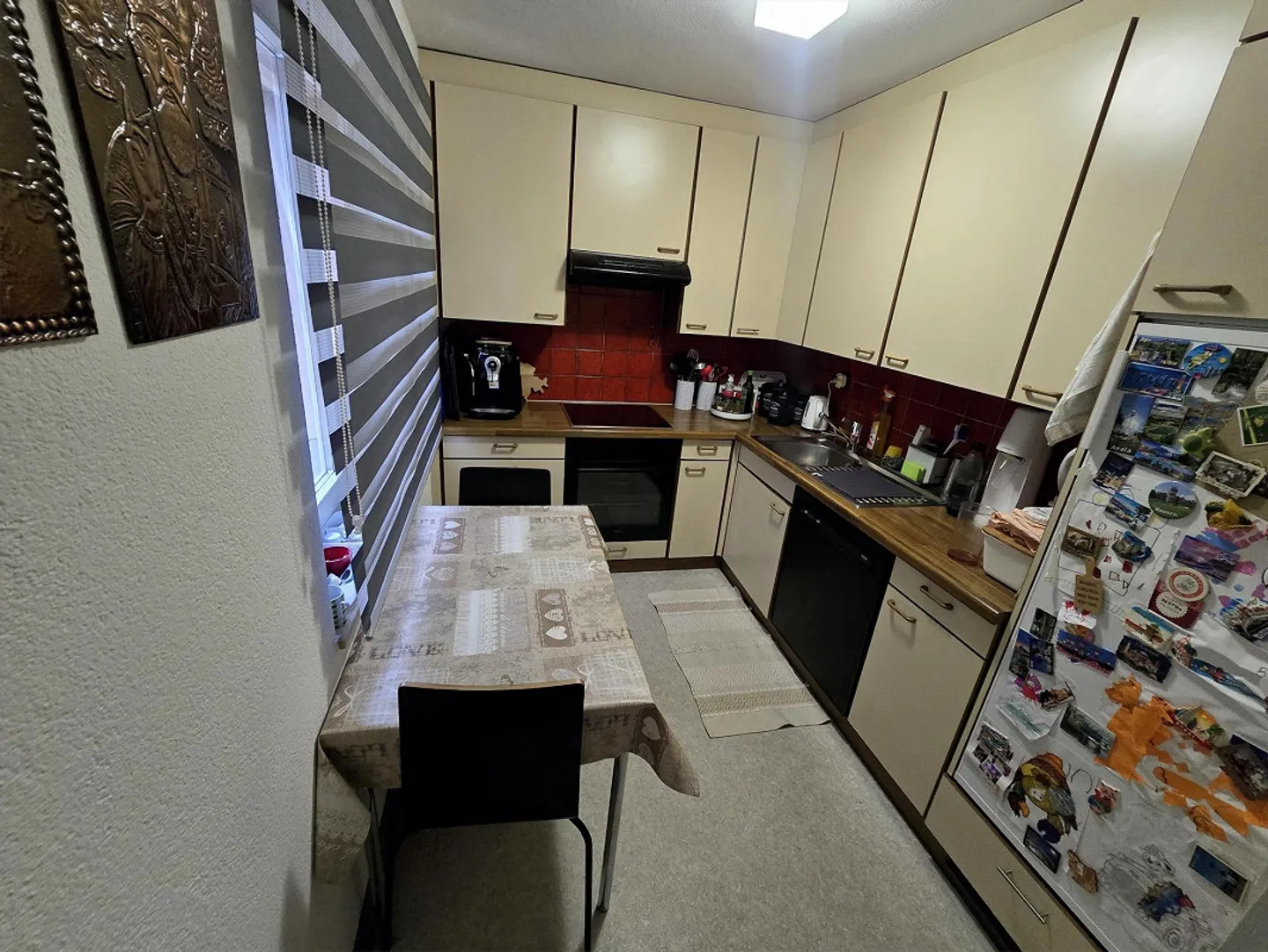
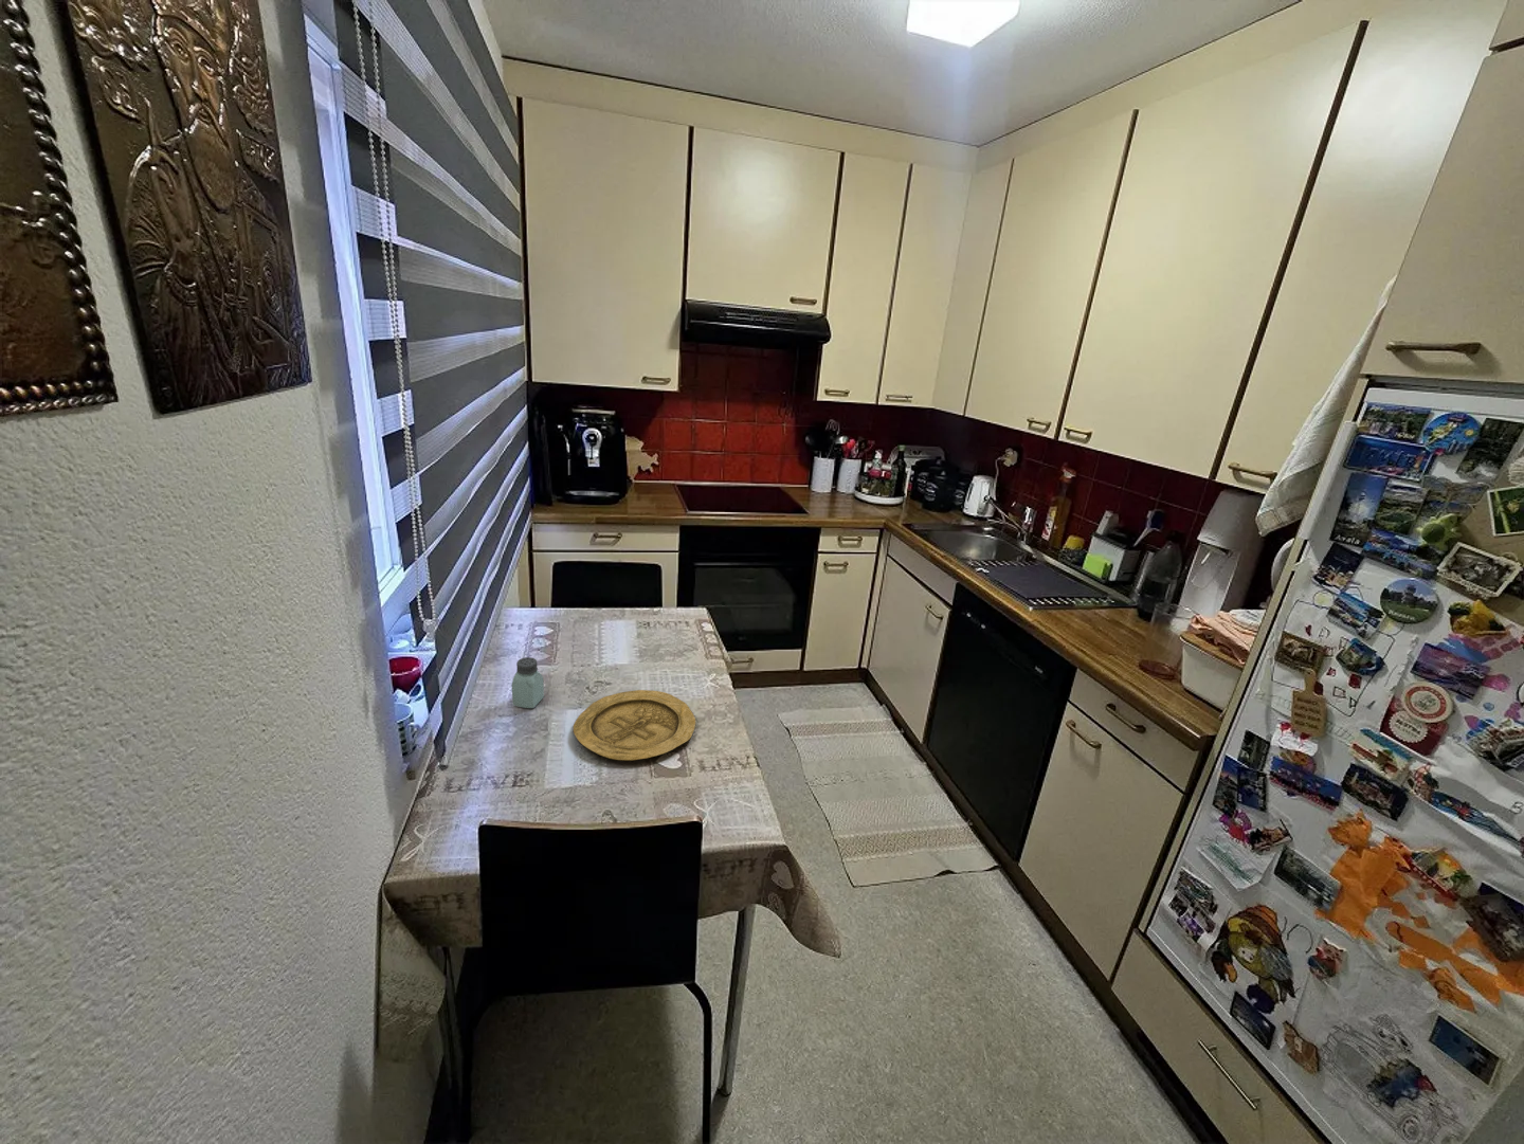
+ plate [572,689,696,762]
+ saltshaker [511,656,544,709]
